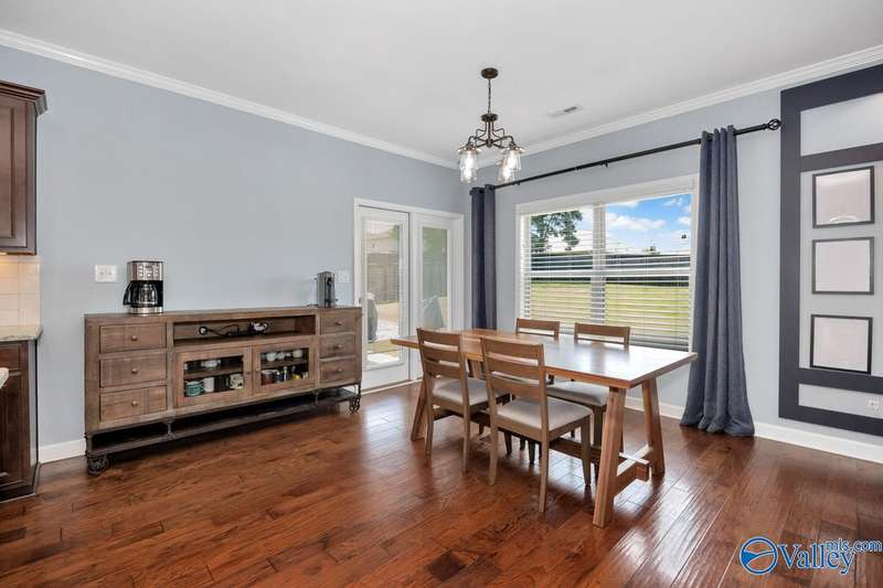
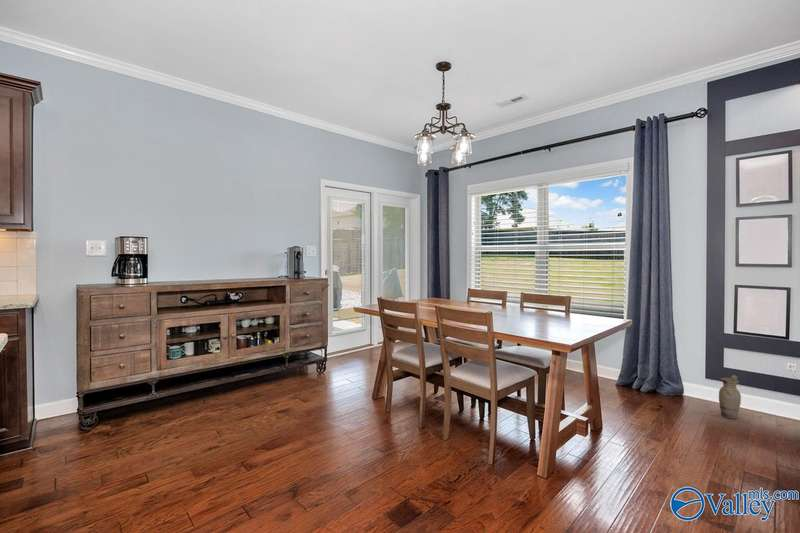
+ ceramic jug [718,374,742,420]
